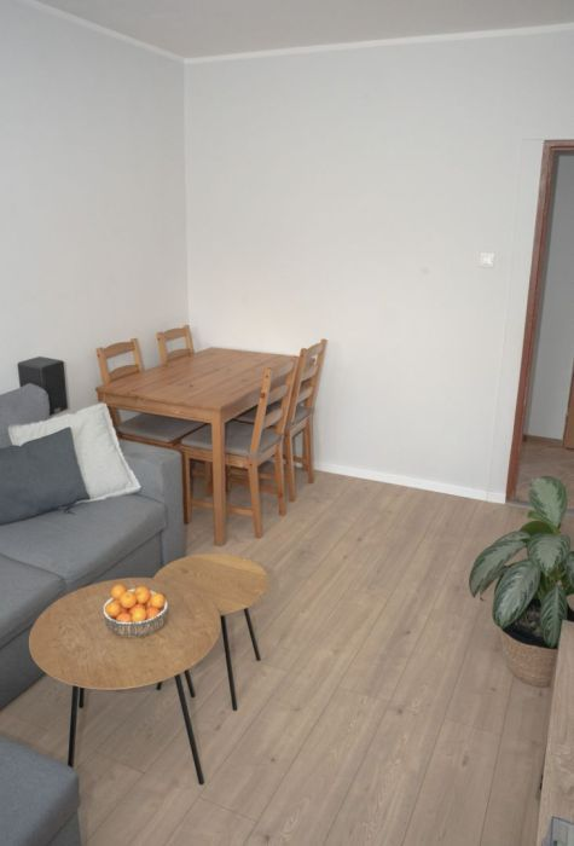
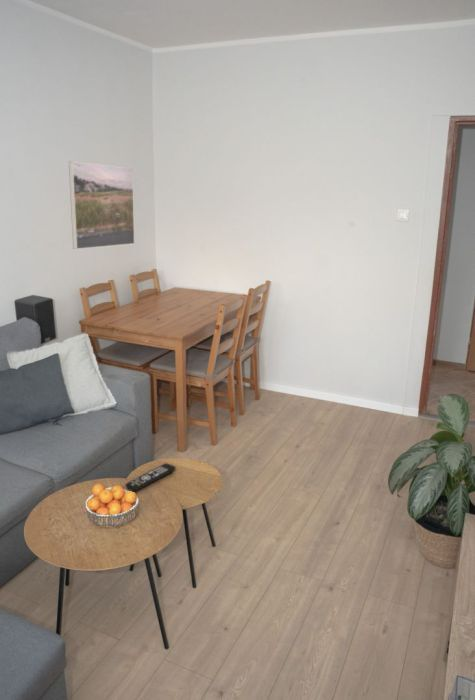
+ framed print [68,160,135,250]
+ remote control [125,462,176,493]
